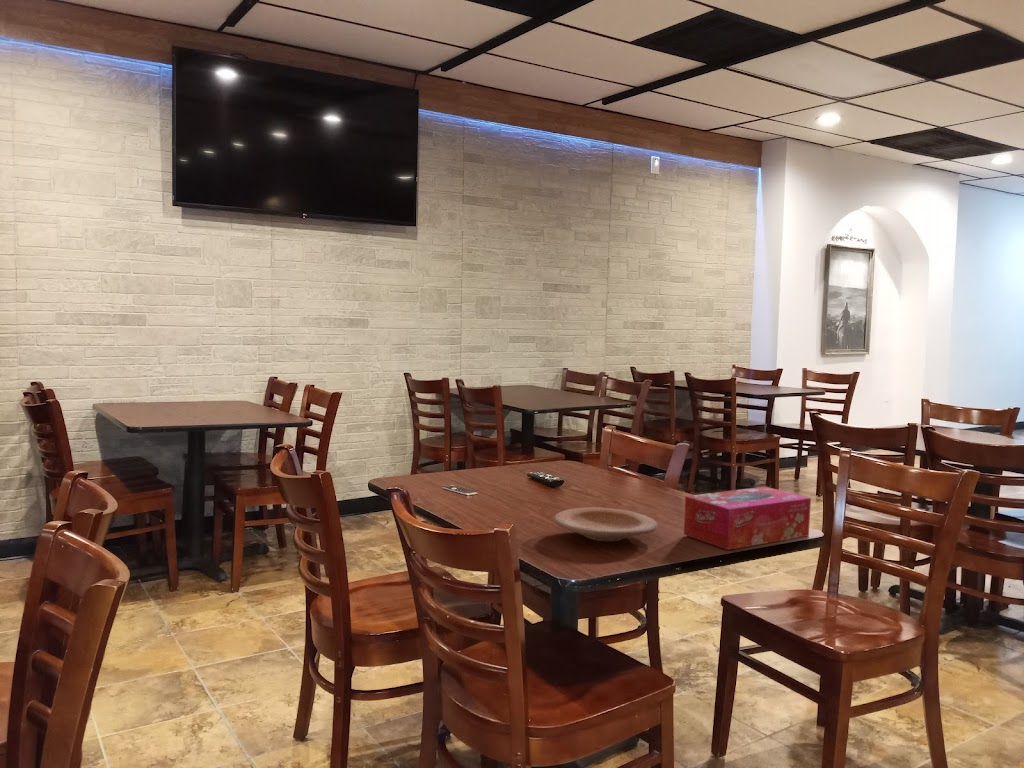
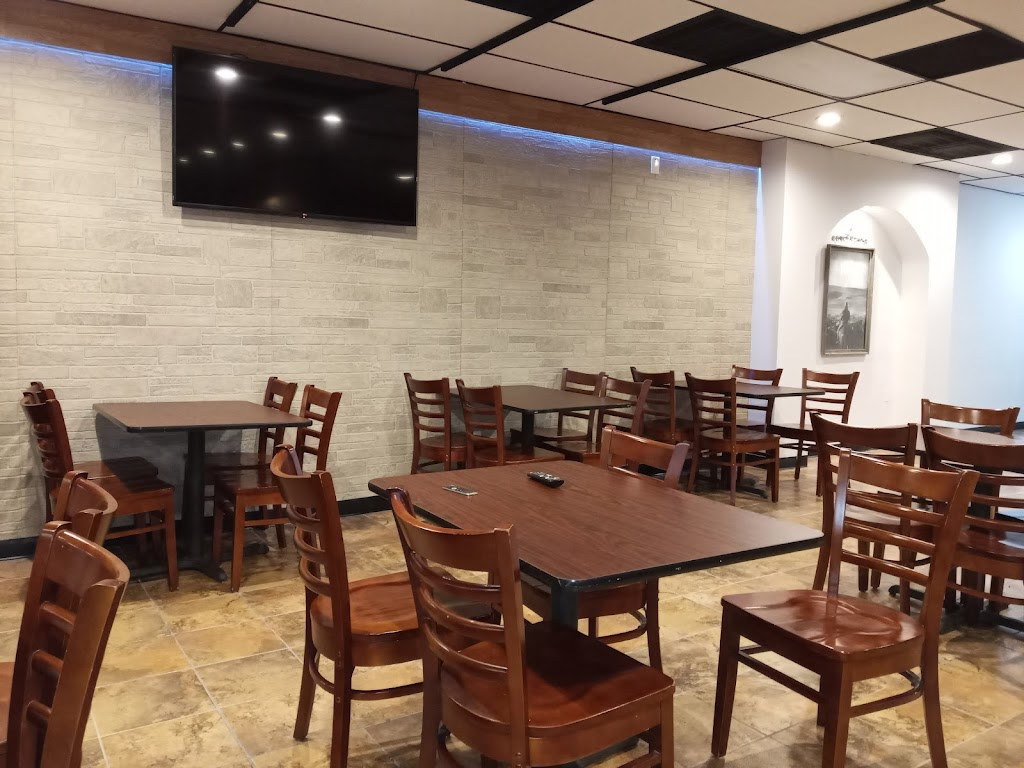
- tissue box [683,486,812,551]
- plate [553,506,658,542]
